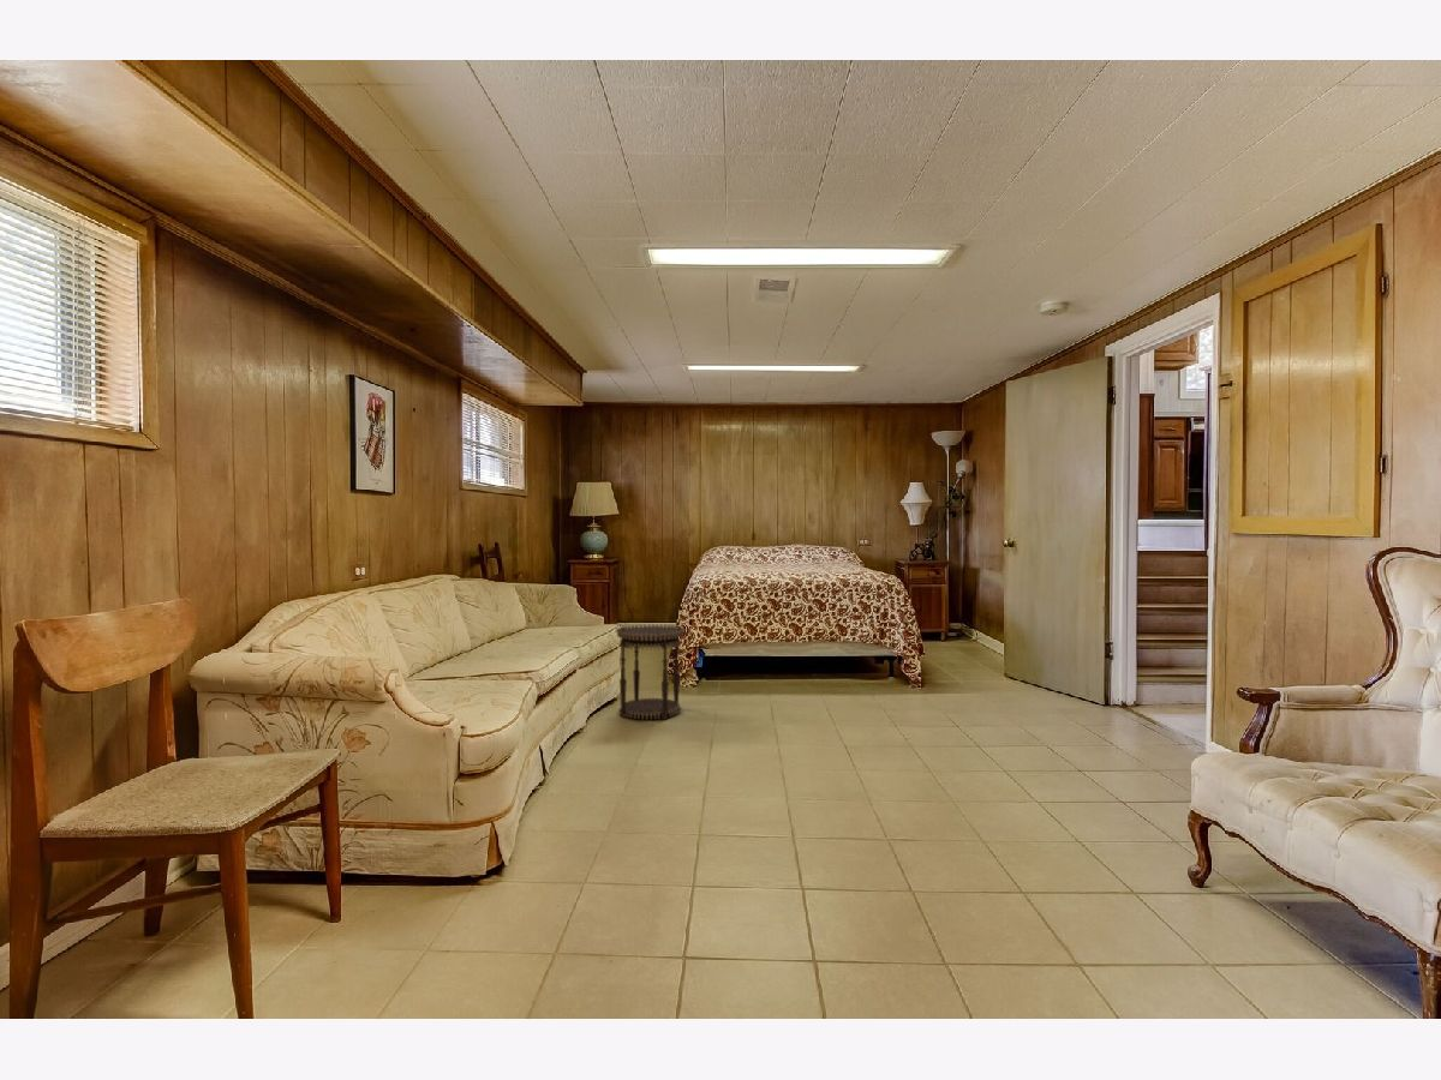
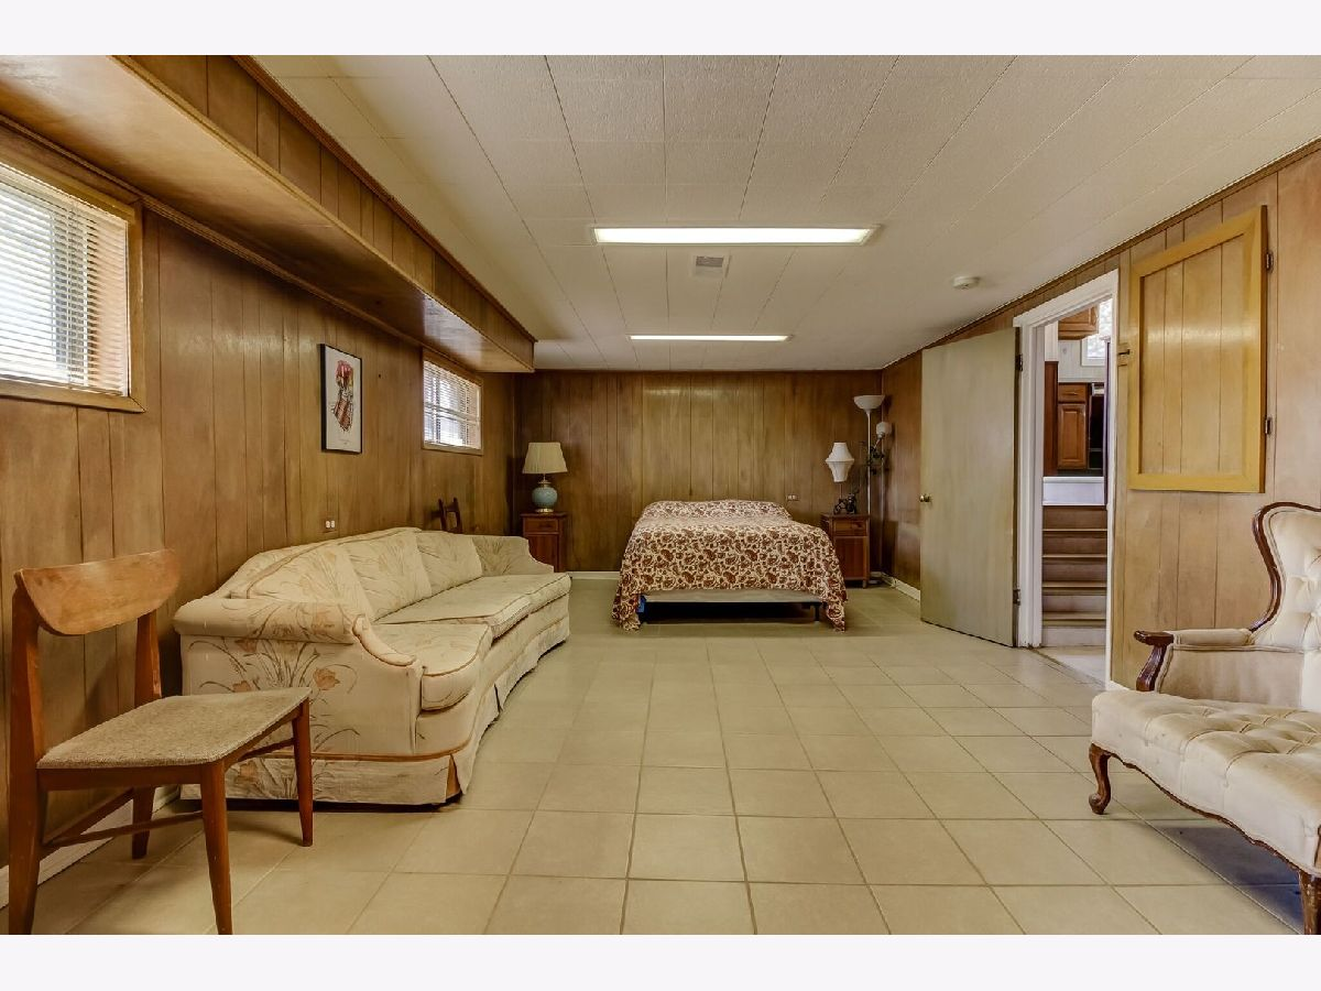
- side table [615,623,686,721]
